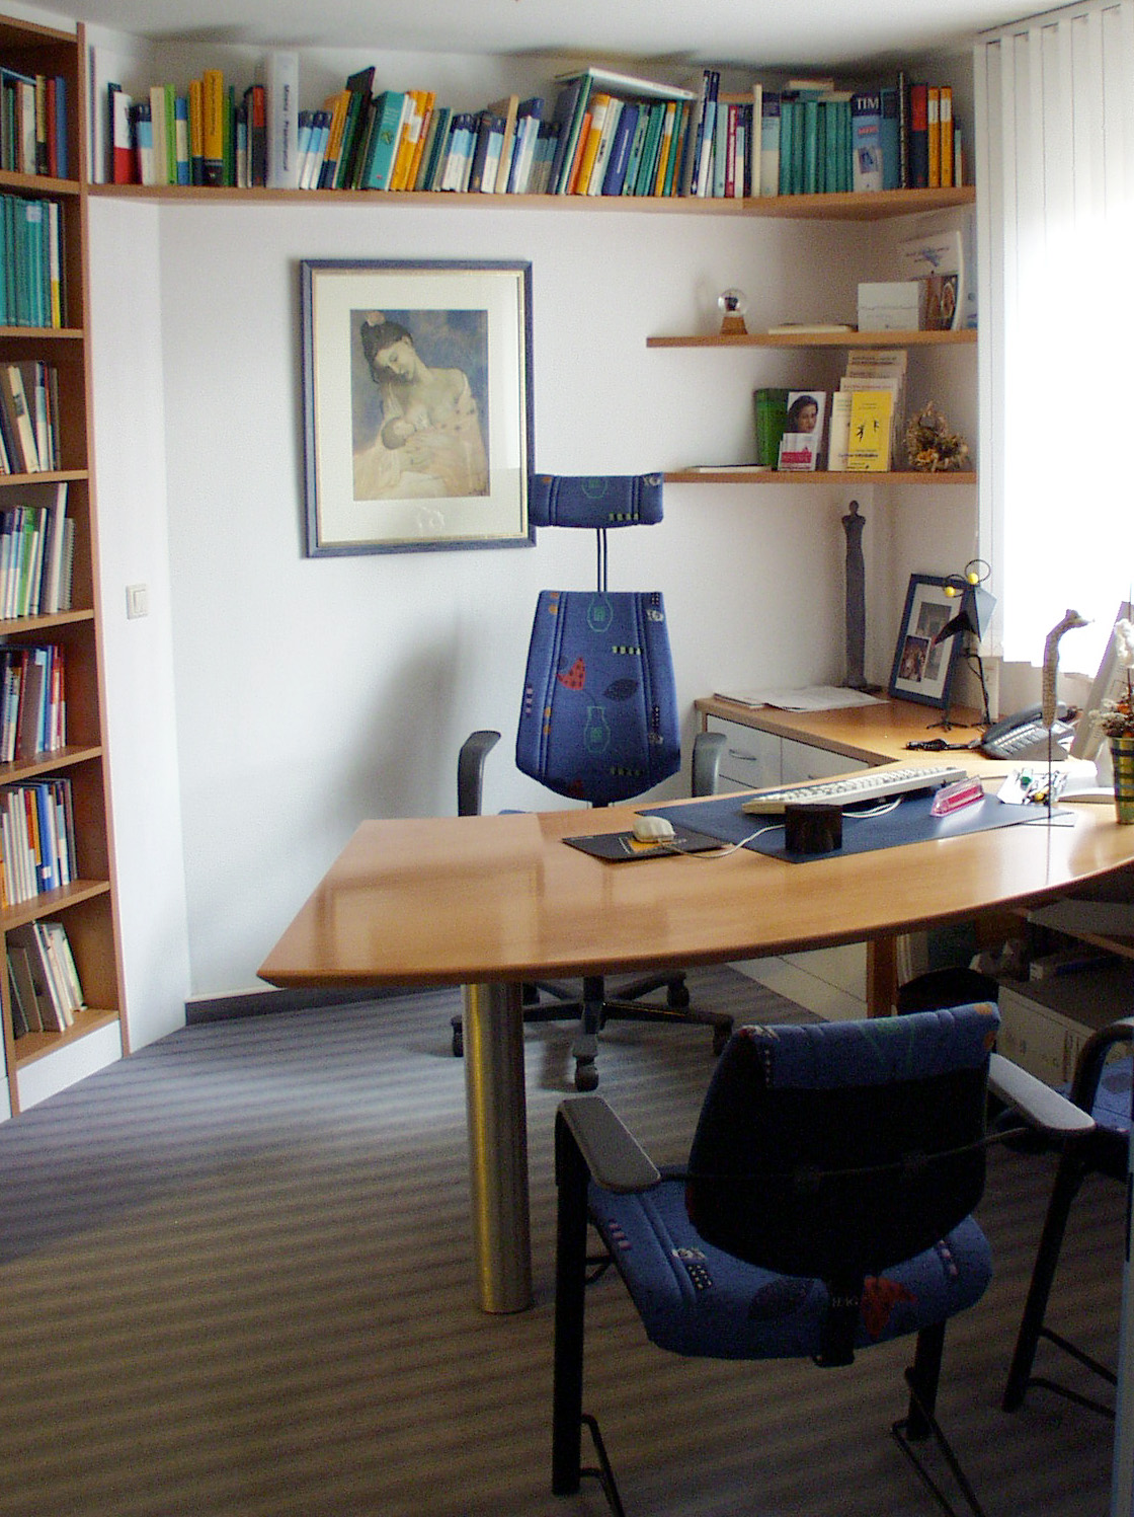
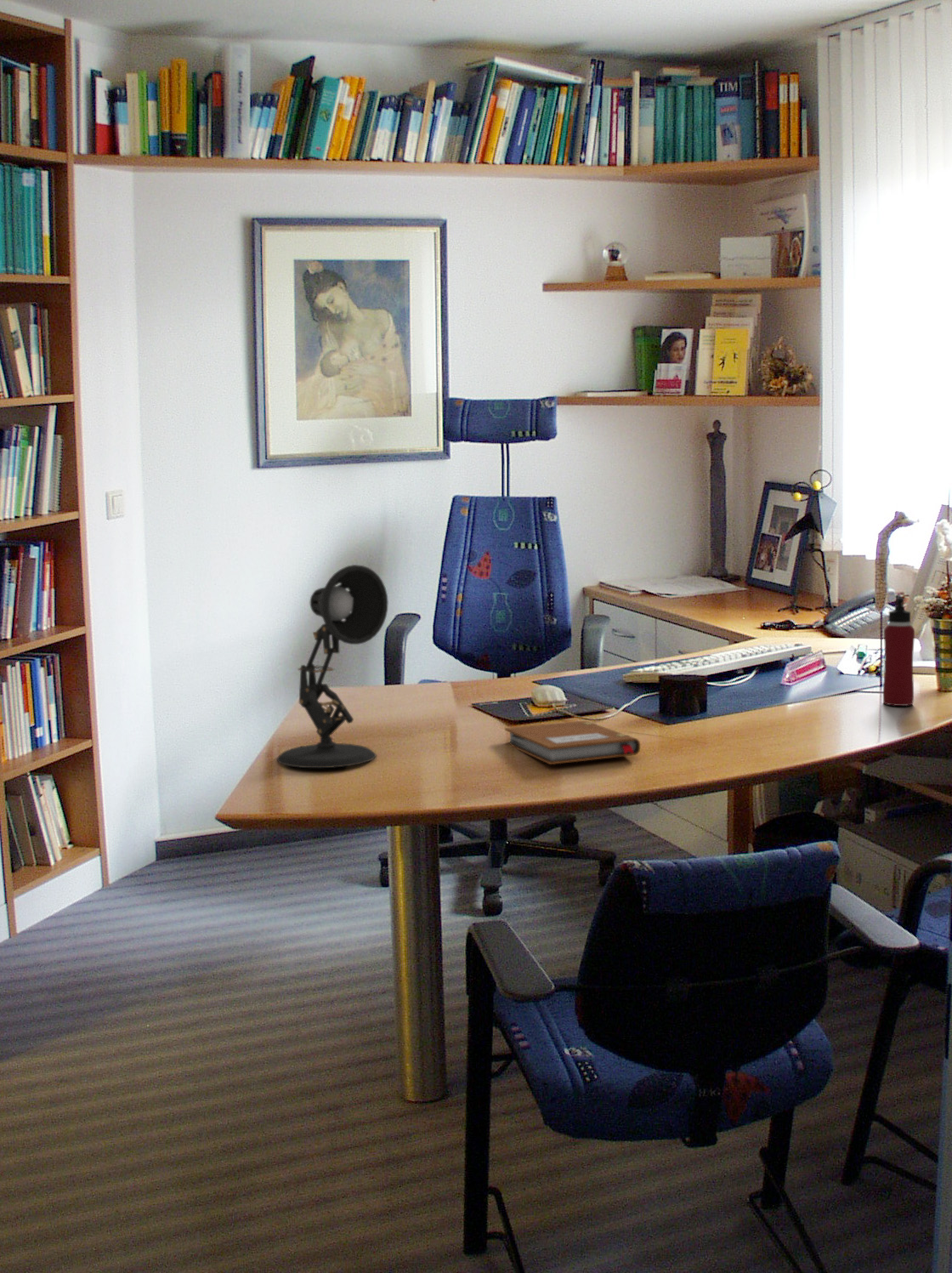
+ water bottle [882,596,915,707]
+ desk lamp [276,564,389,769]
+ notebook [504,719,641,765]
